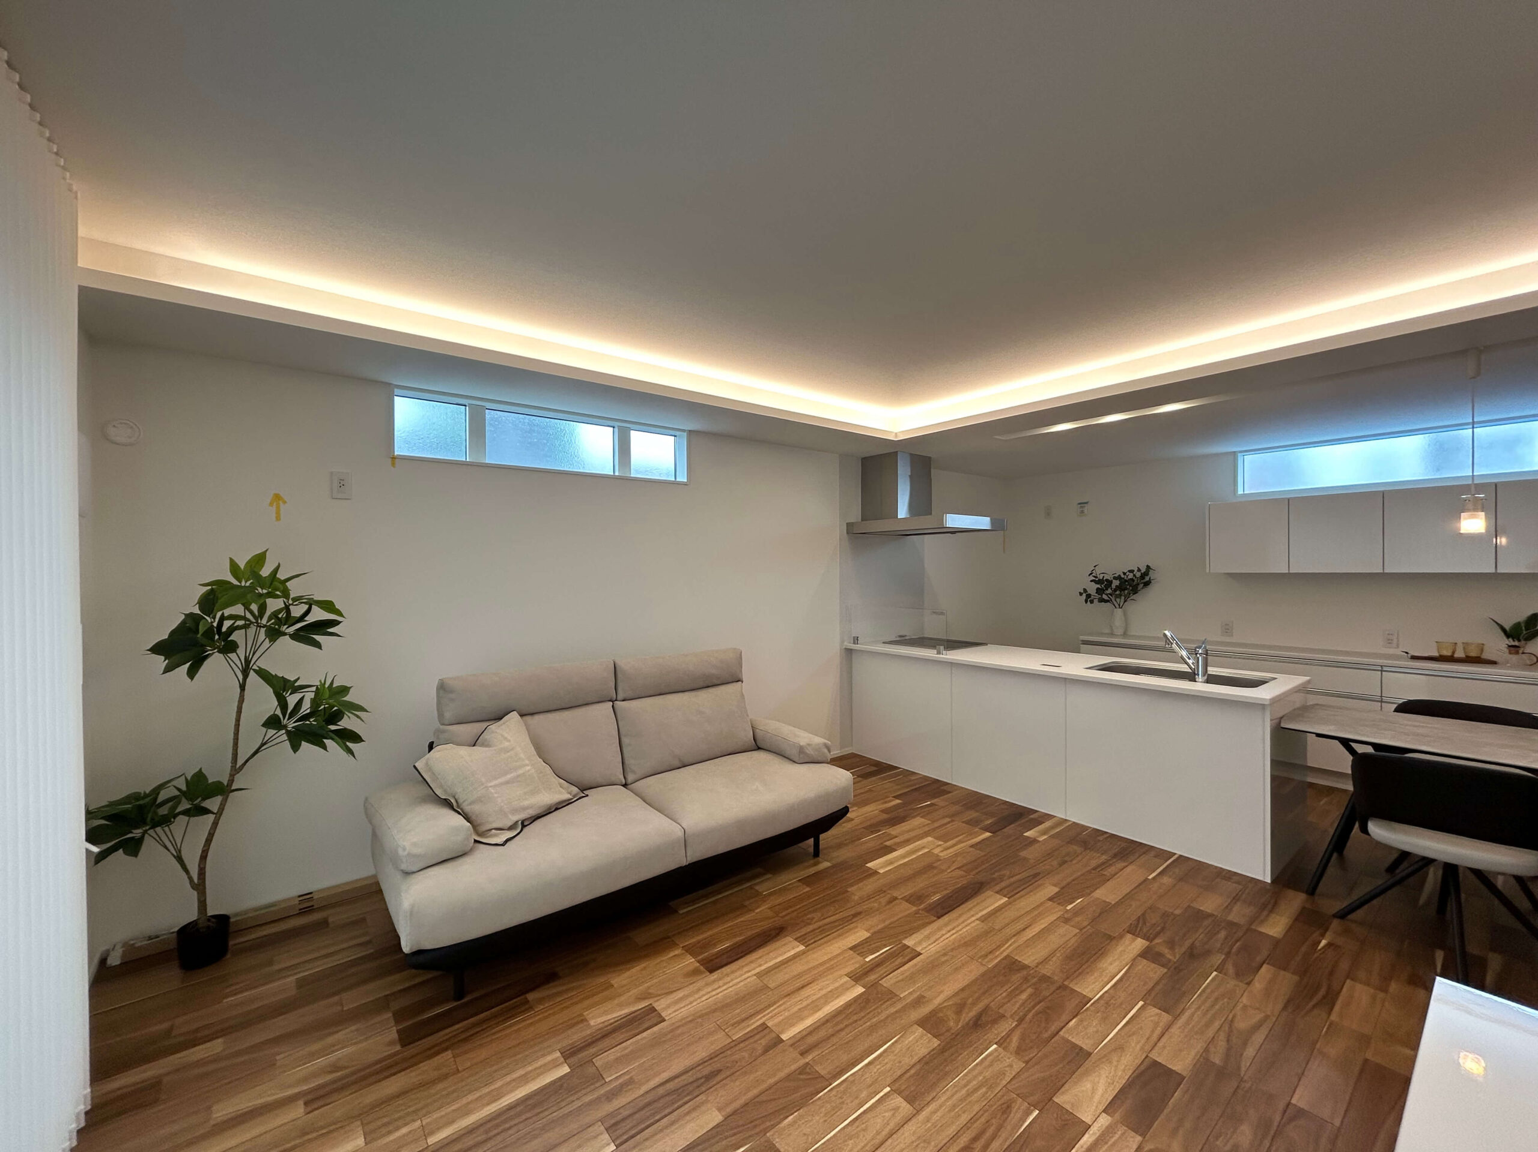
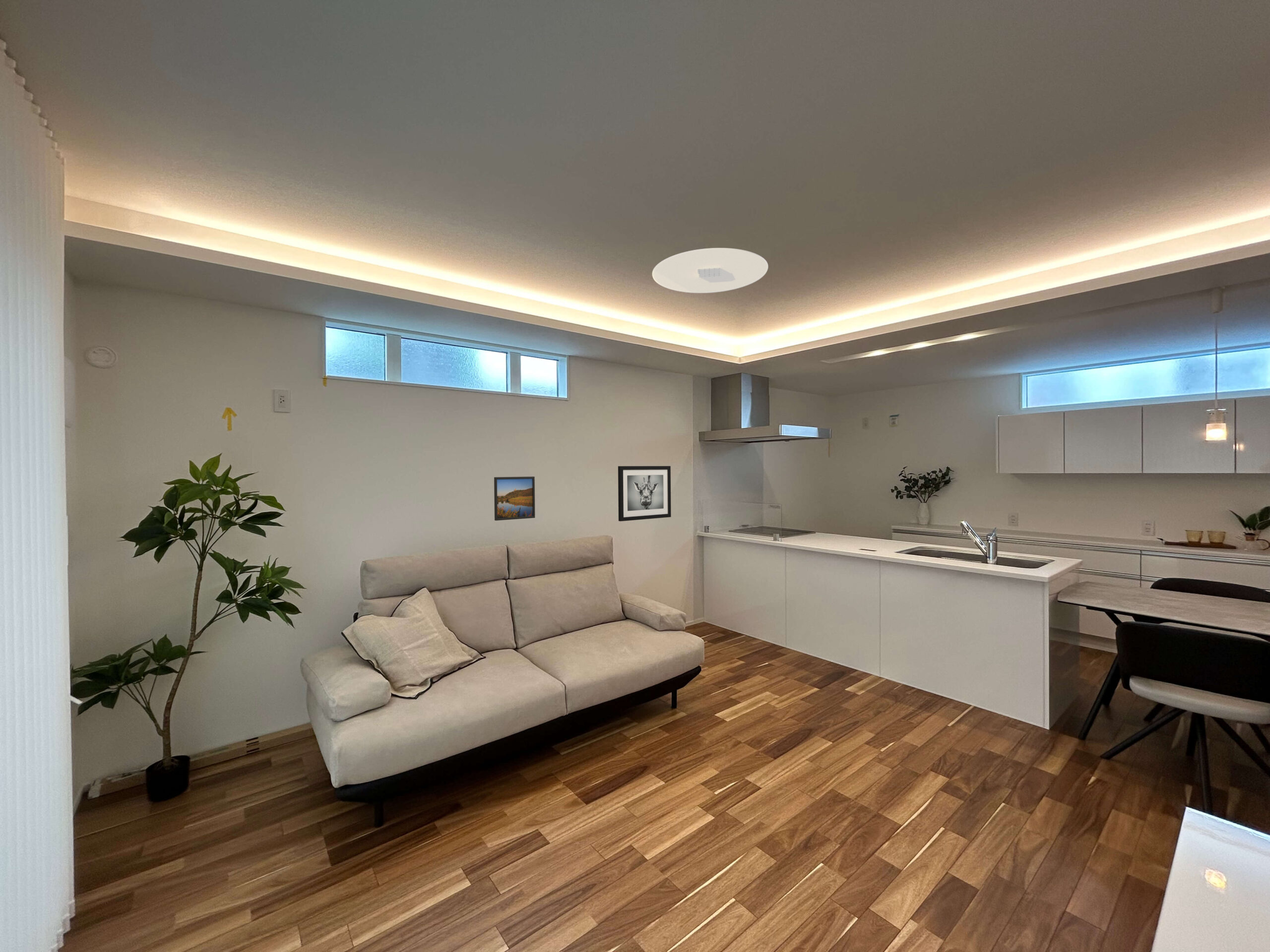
+ wall art [618,466,672,522]
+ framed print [494,476,536,521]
+ ceiling light [652,247,768,294]
